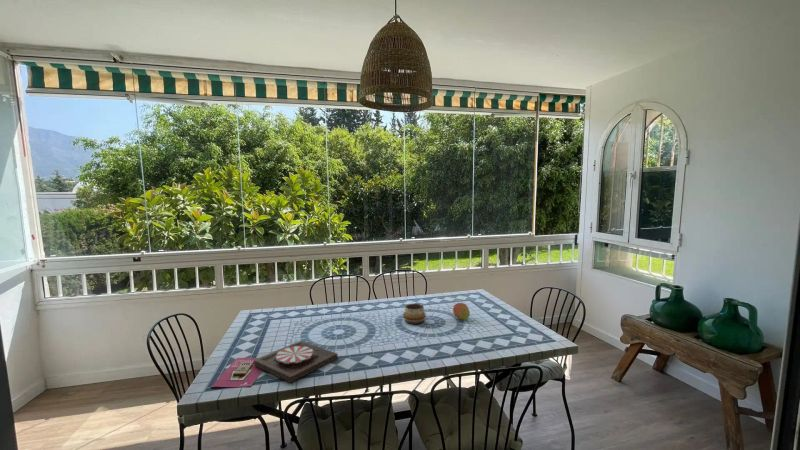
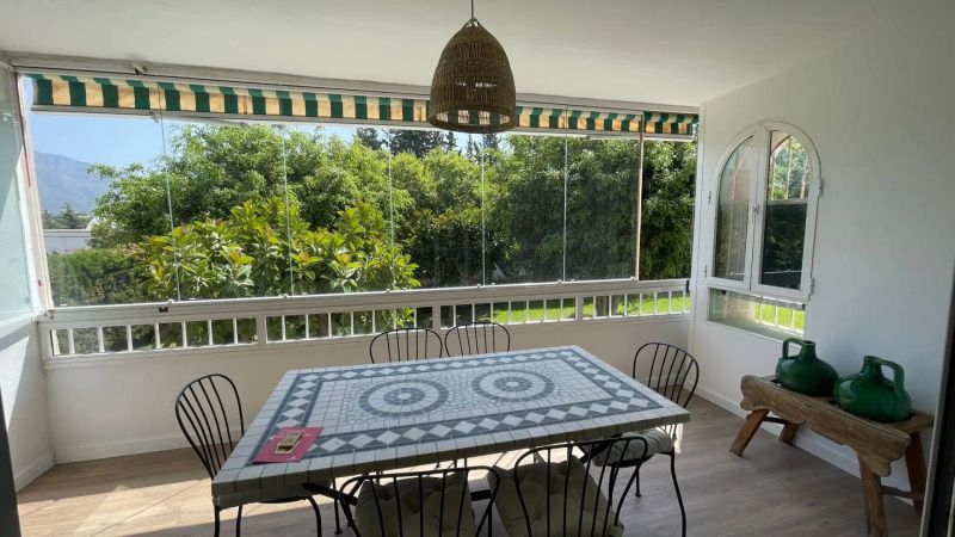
- decorative bowl [402,303,427,325]
- plate [253,340,339,384]
- fruit [452,302,471,321]
